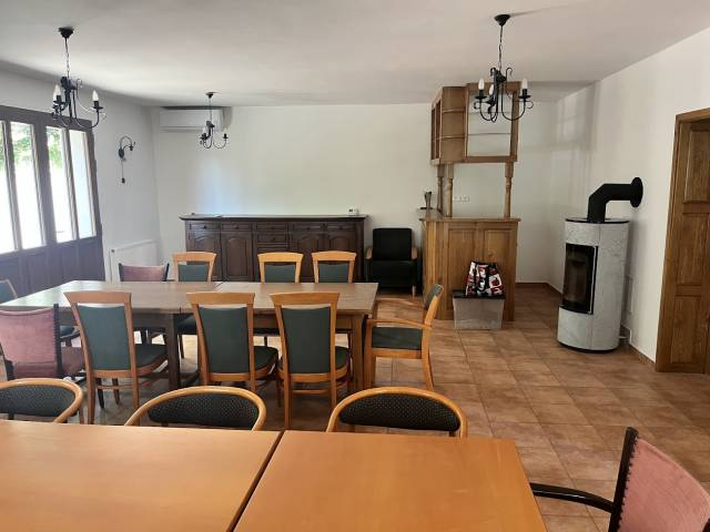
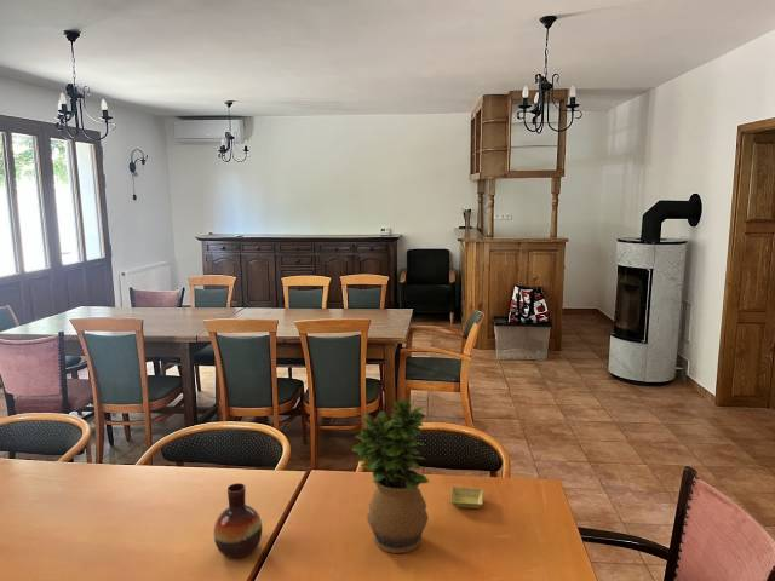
+ vase [213,482,263,559]
+ potted plant [350,397,430,554]
+ saucer [449,485,484,510]
